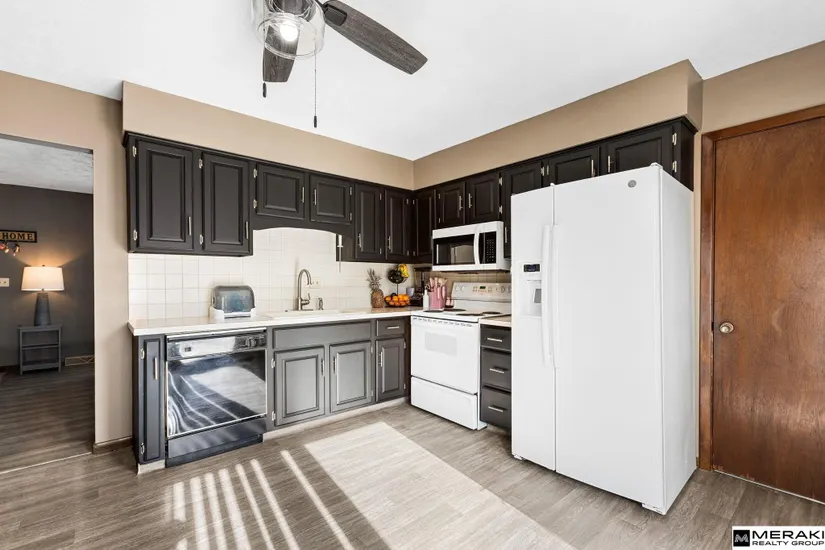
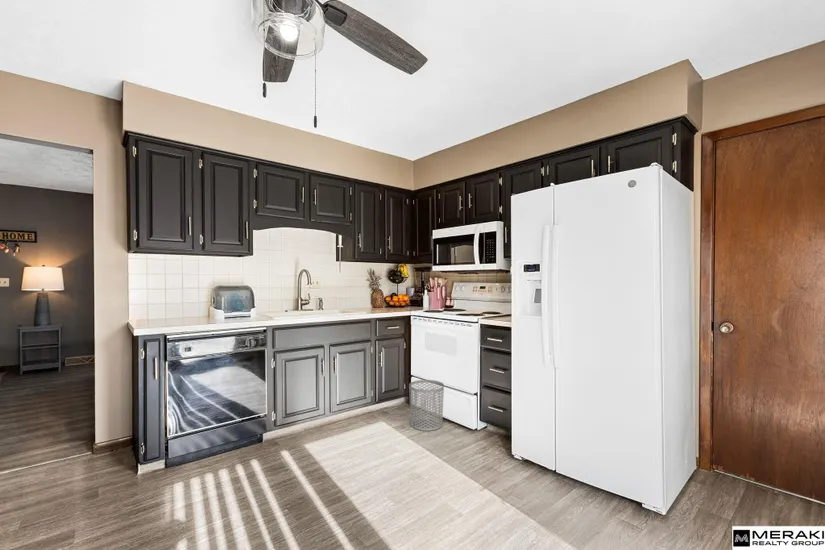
+ waste bin [408,379,445,432]
